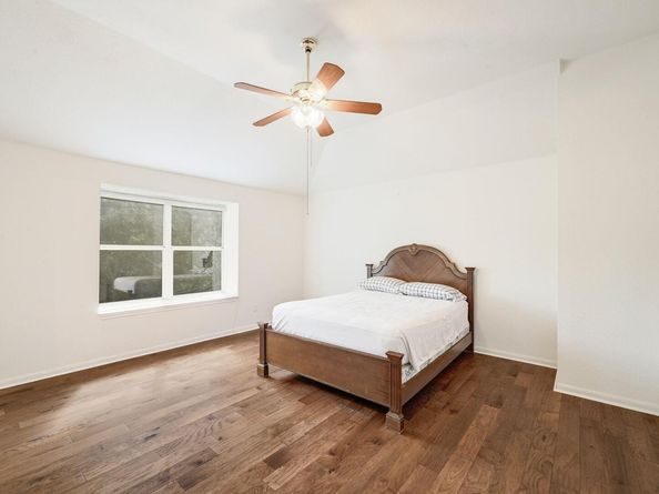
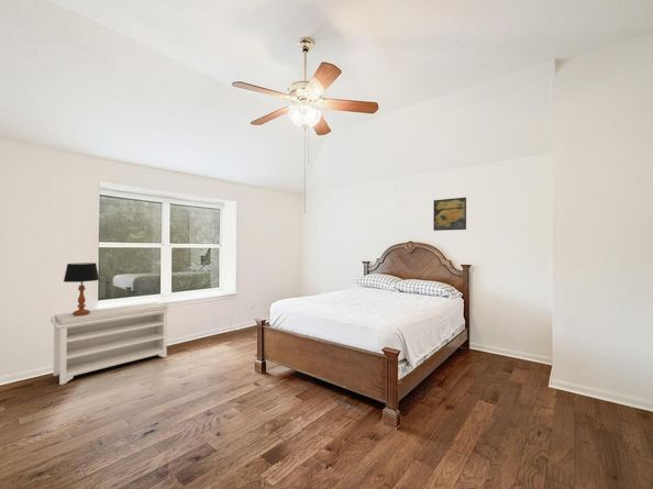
+ table lamp [63,262,100,315]
+ bench [49,301,171,386]
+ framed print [432,197,467,232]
